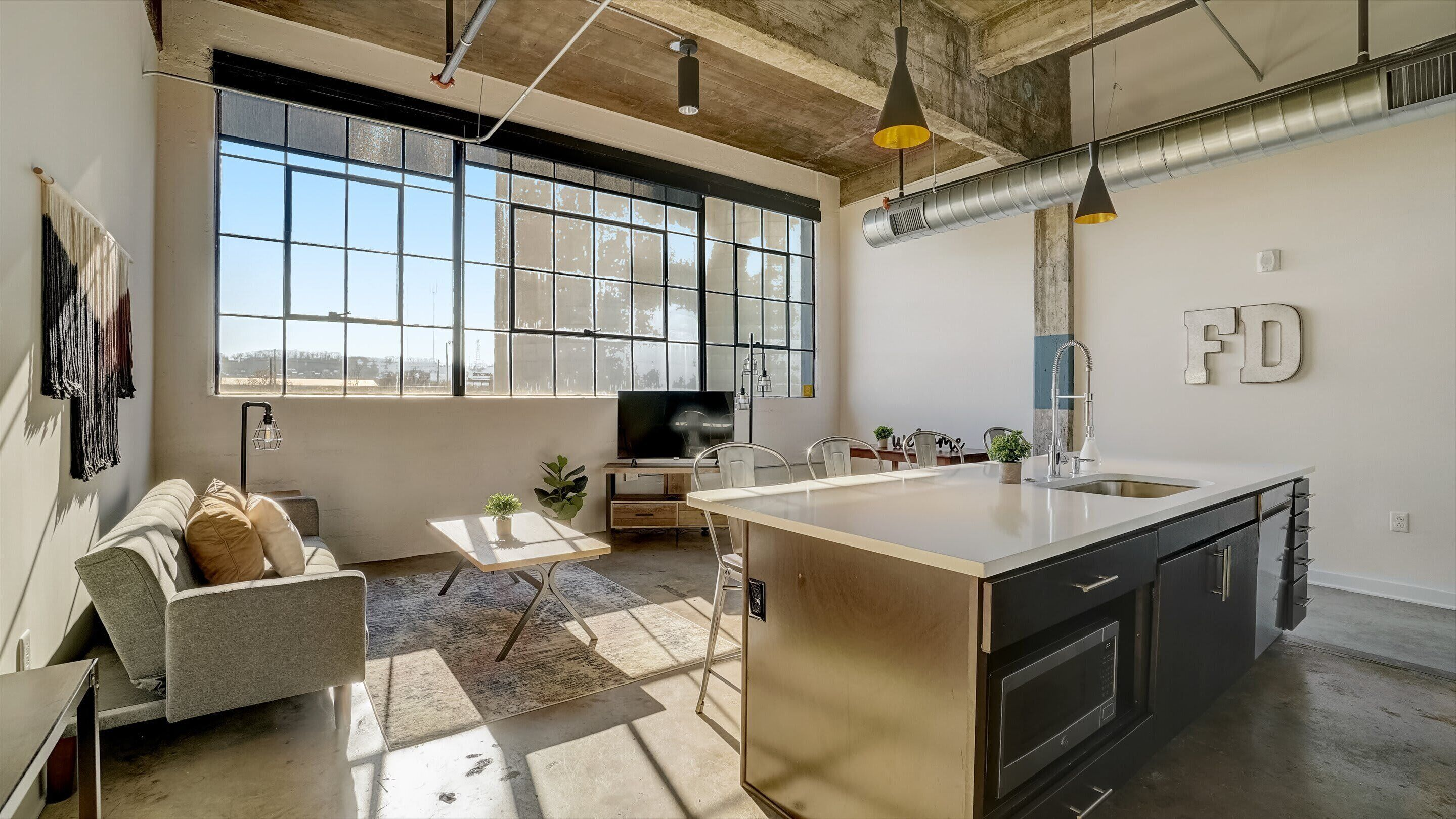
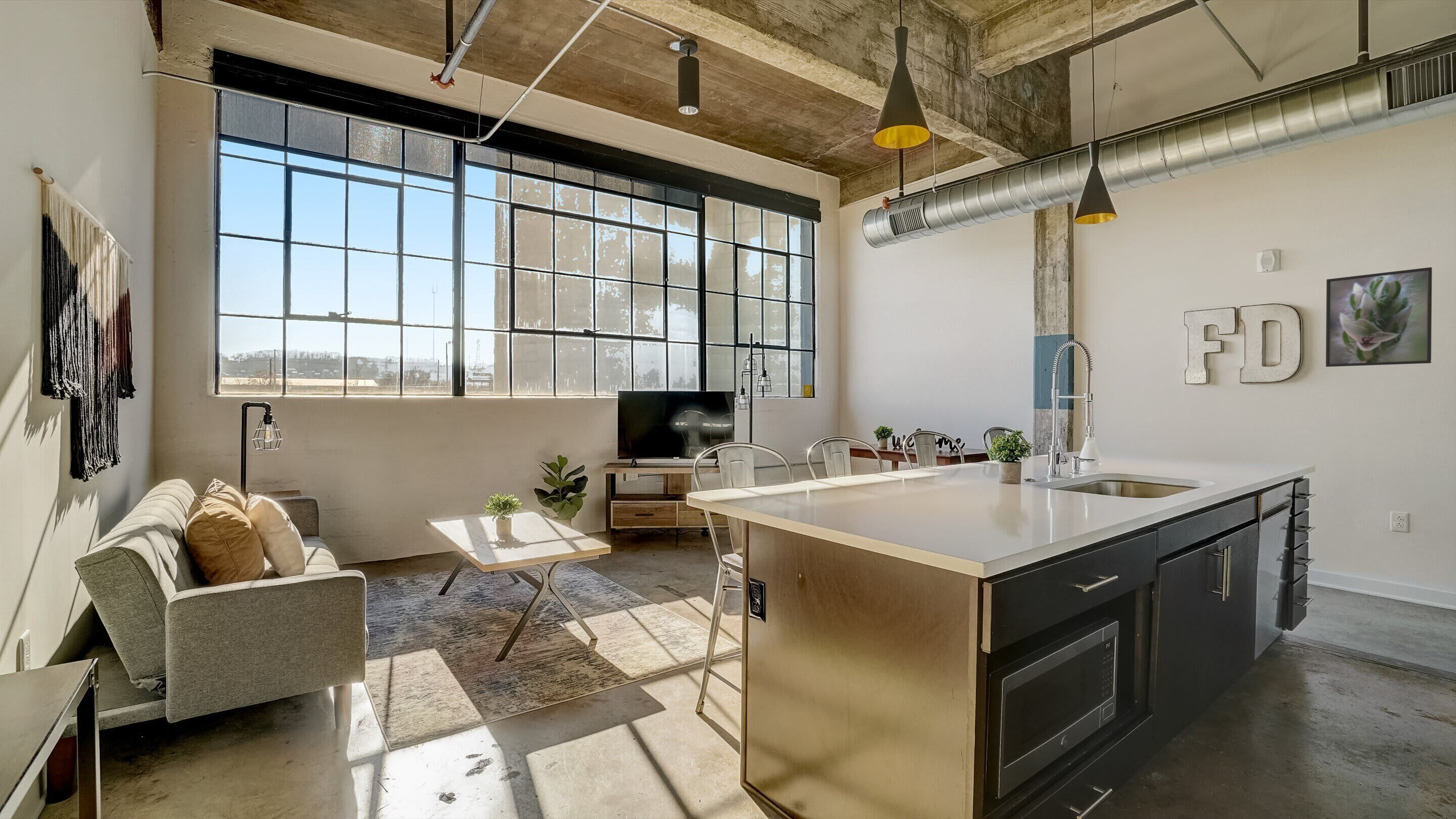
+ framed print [1326,267,1433,367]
